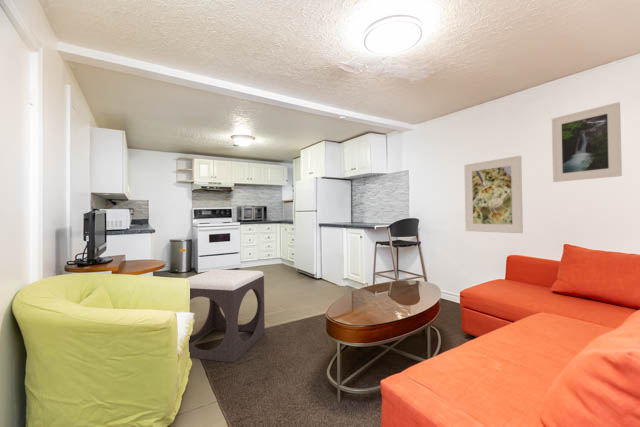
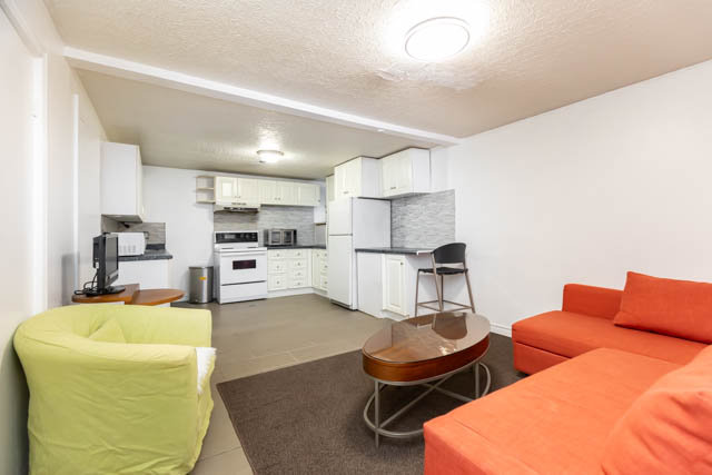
- footstool [185,268,266,364]
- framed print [463,155,524,234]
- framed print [551,101,623,183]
